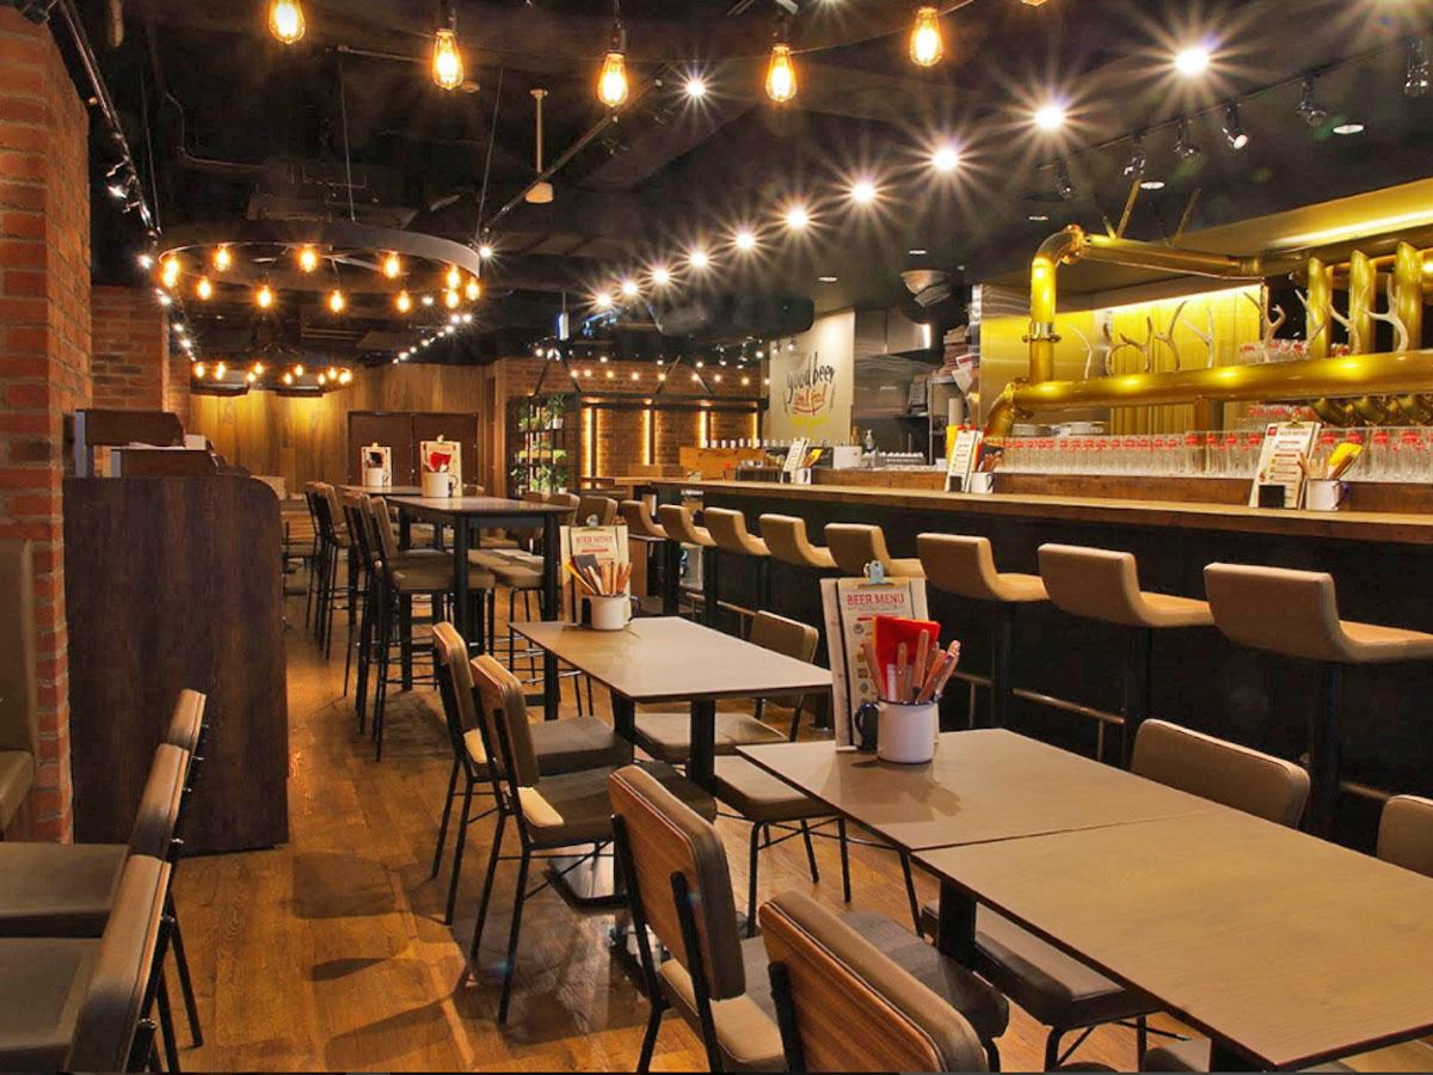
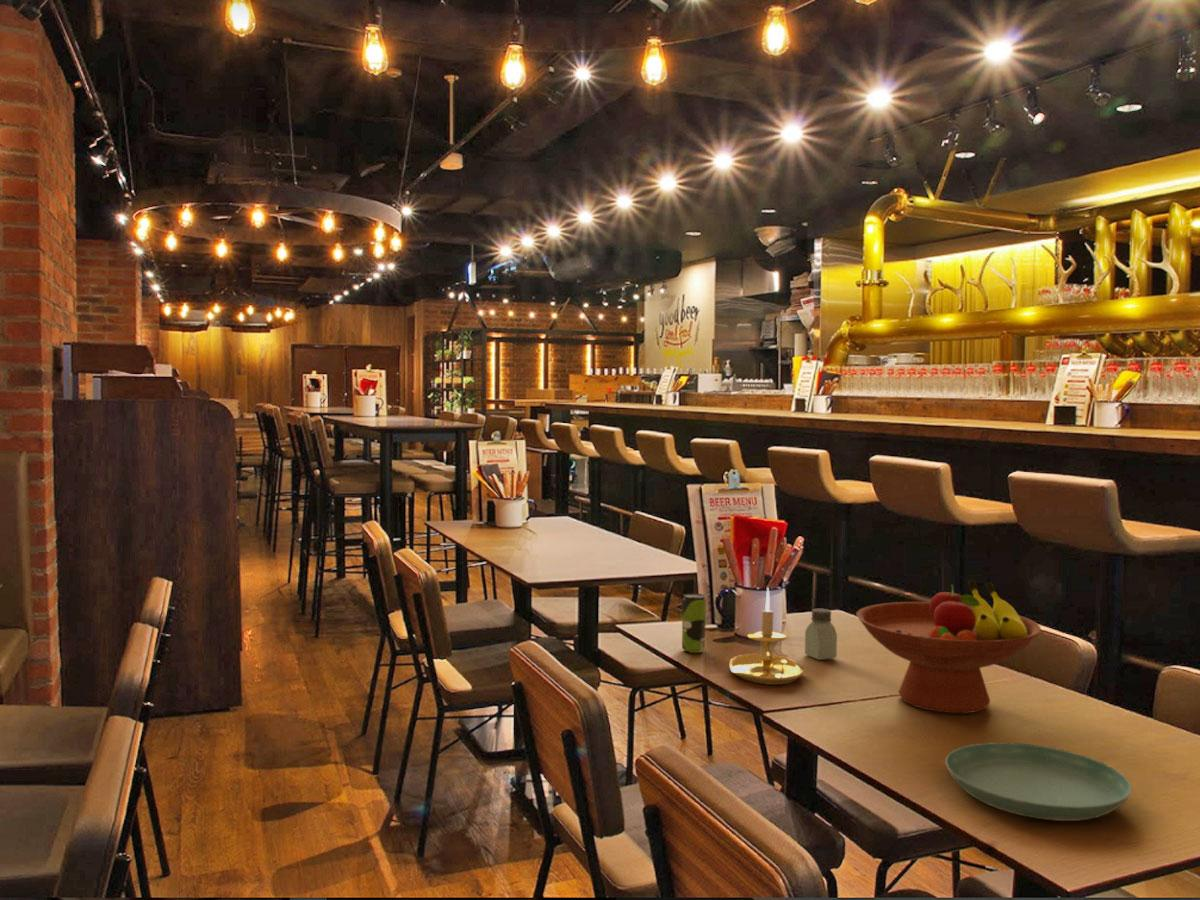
+ fruit bowl [855,578,1042,714]
+ candle holder [729,587,805,686]
+ saltshaker [804,608,838,661]
+ beverage can [681,592,707,654]
+ saucer [944,741,1132,822]
